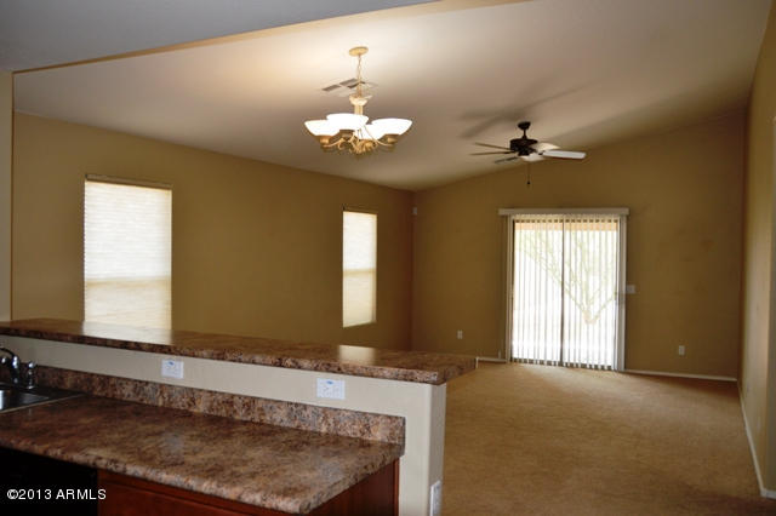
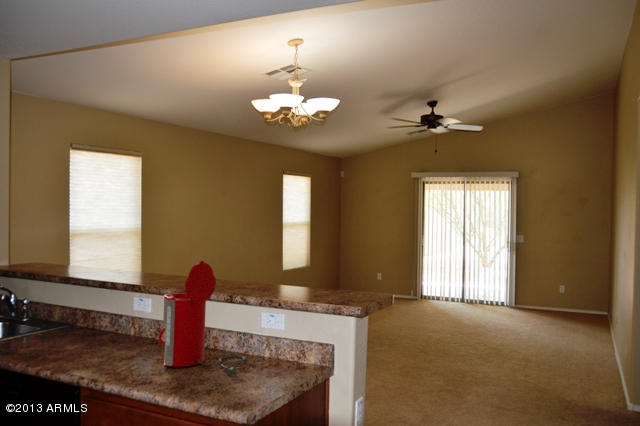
+ coffee maker [157,260,246,375]
